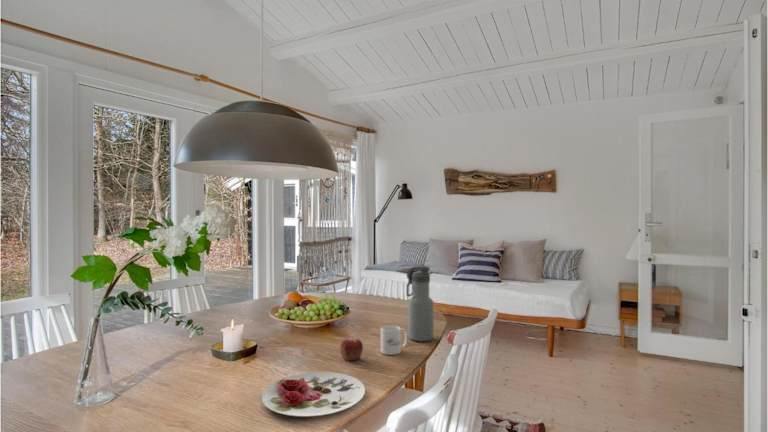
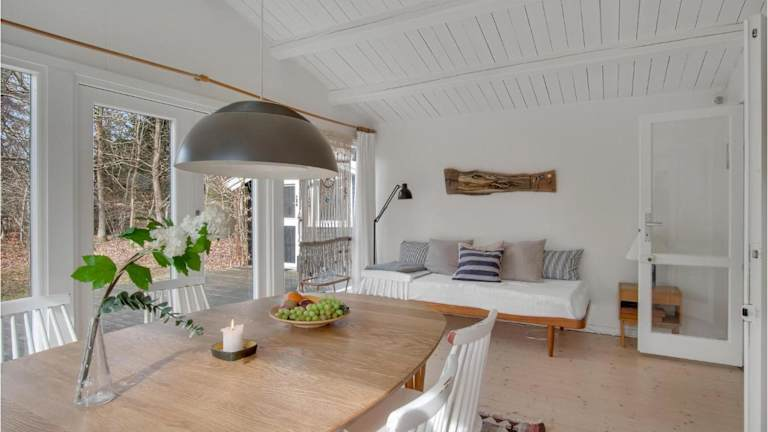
- apple [339,338,364,362]
- water bottle [406,265,435,342]
- plate [261,371,366,418]
- mug [380,324,408,356]
